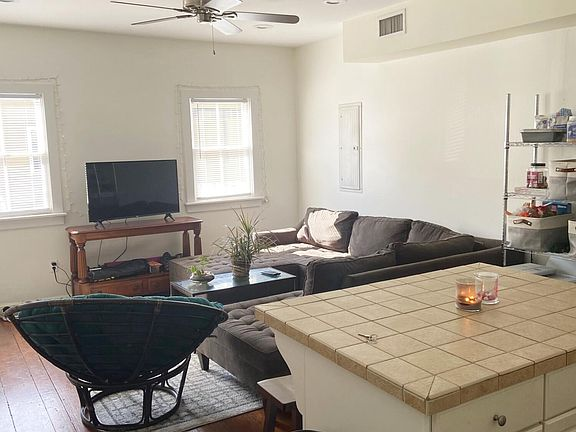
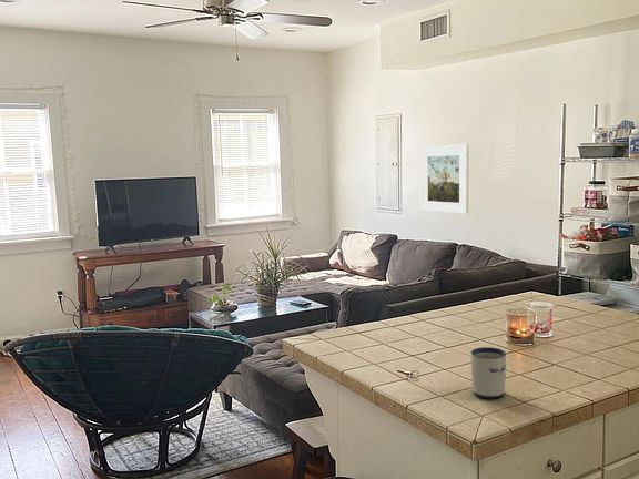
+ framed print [419,143,469,215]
+ mug [470,346,507,399]
